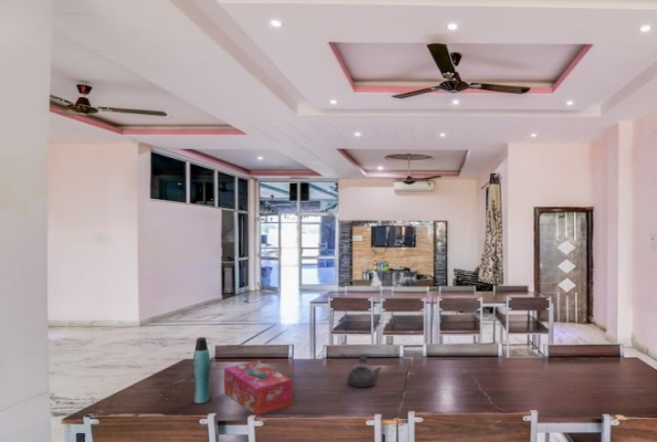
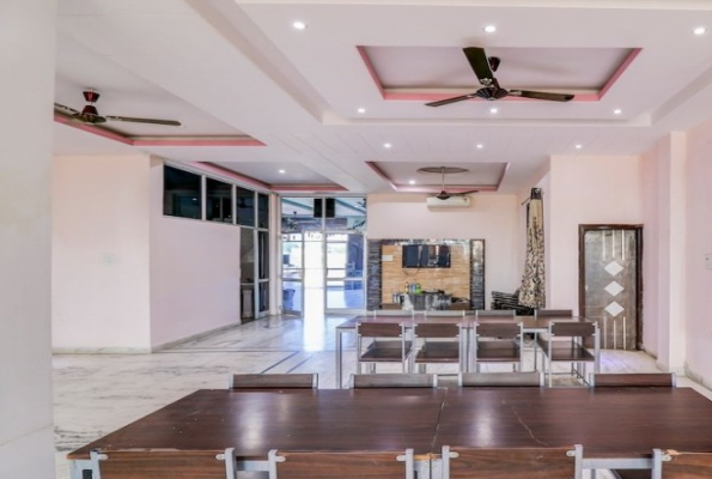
- tissue box [223,360,293,415]
- bottle [192,336,212,404]
- teapot [347,352,383,388]
